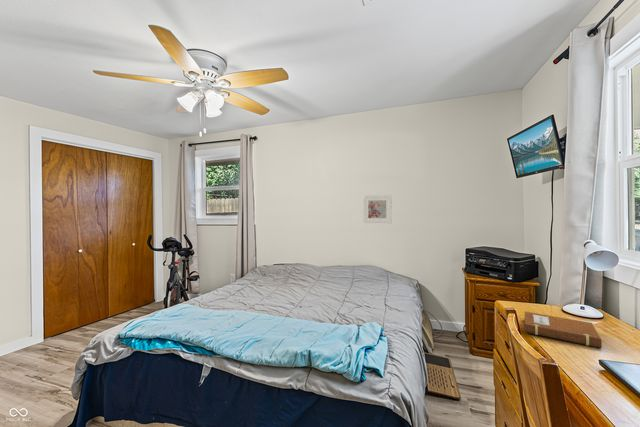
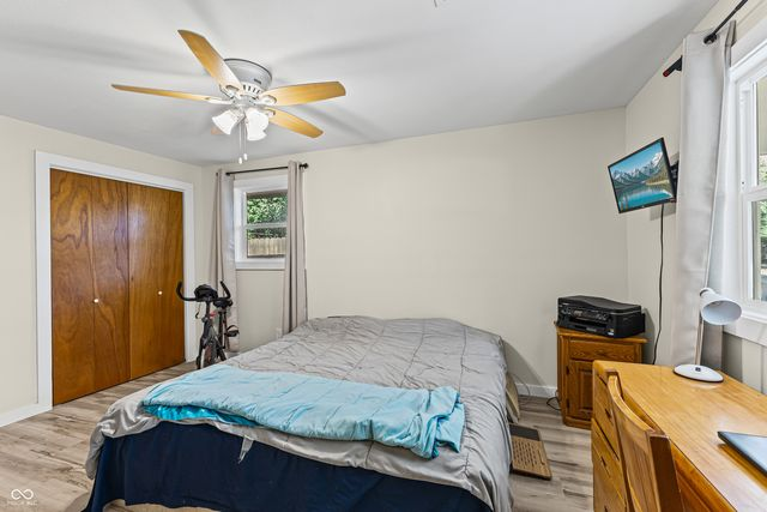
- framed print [362,194,393,224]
- notebook [520,311,603,349]
